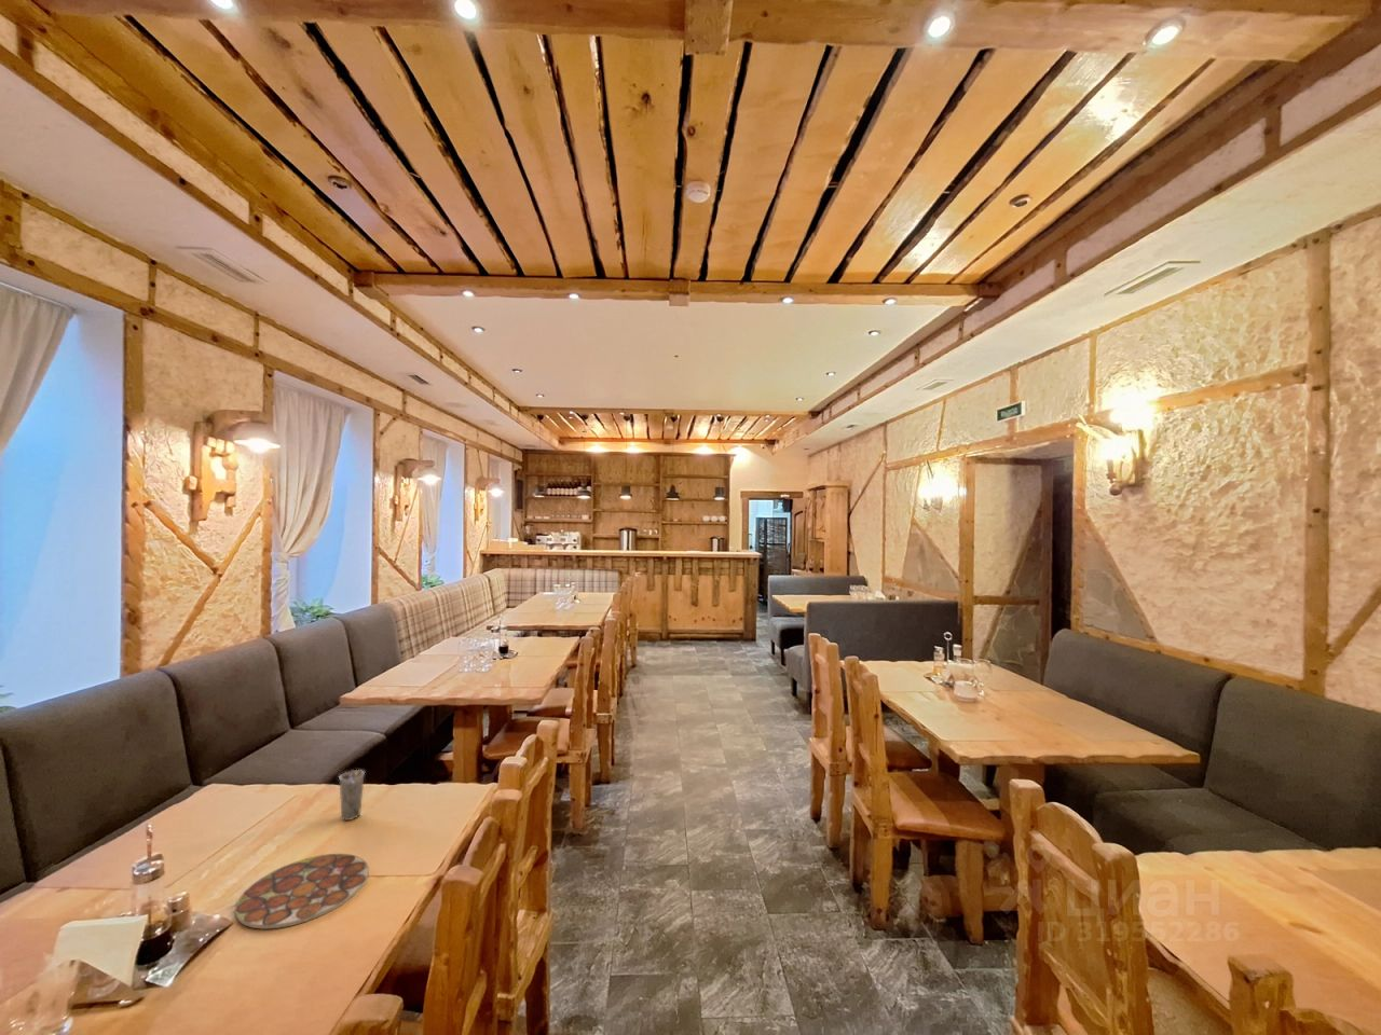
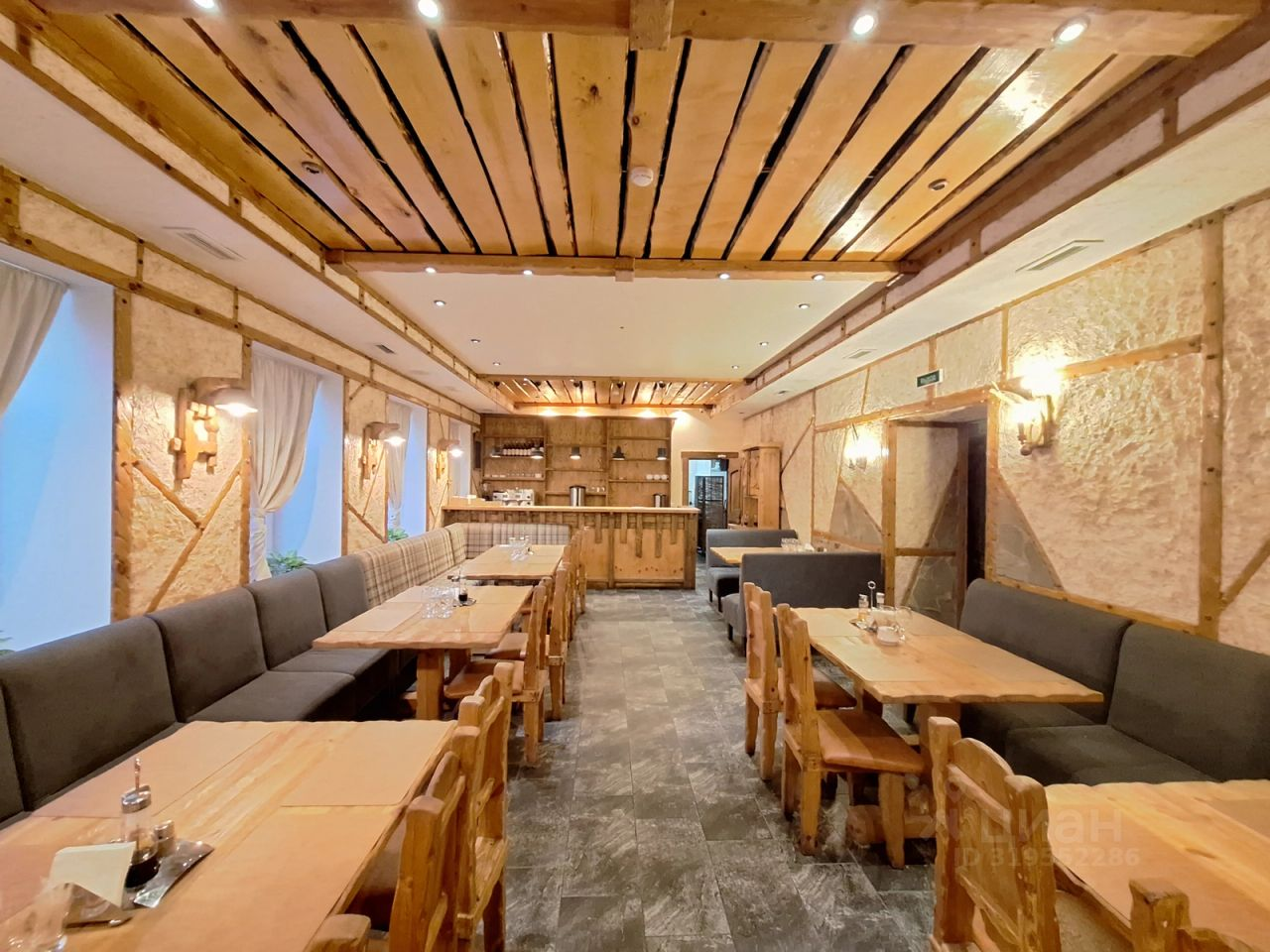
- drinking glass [338,769,365,822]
- plate [235,852,370,931]
